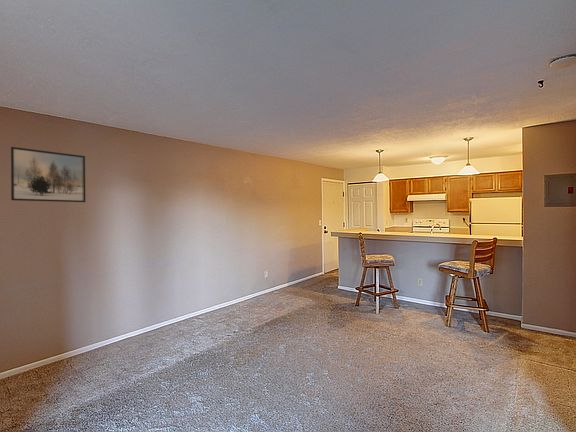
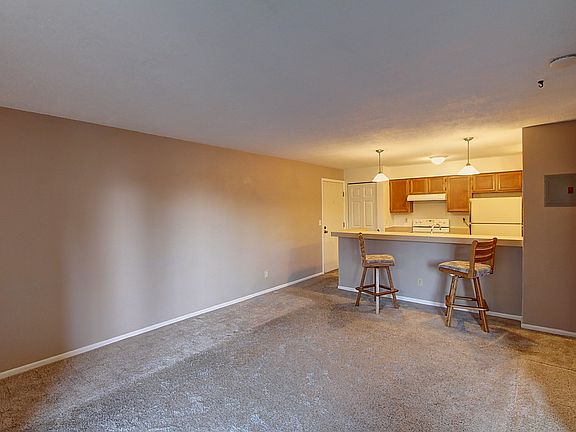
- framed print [10,146,86,203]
